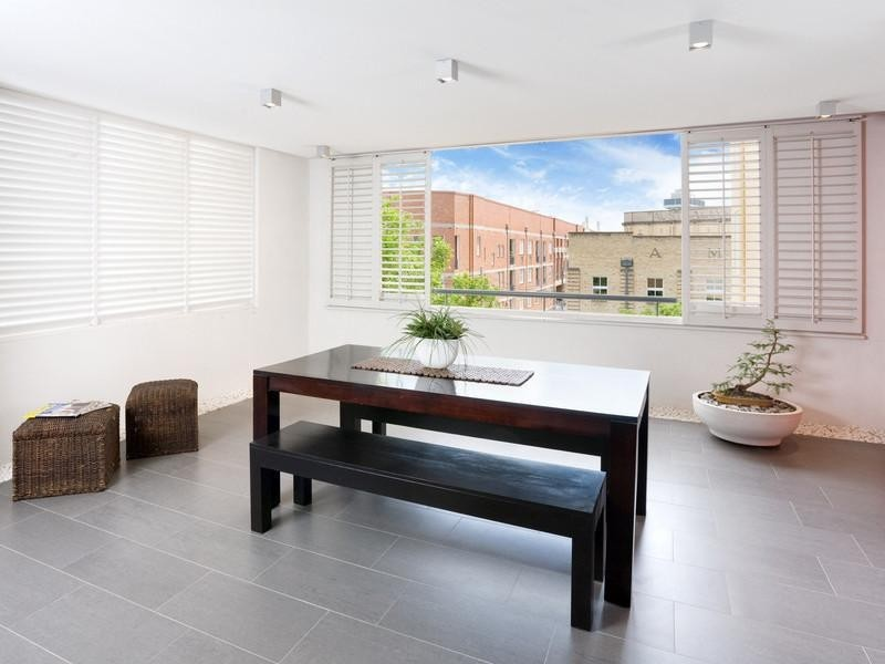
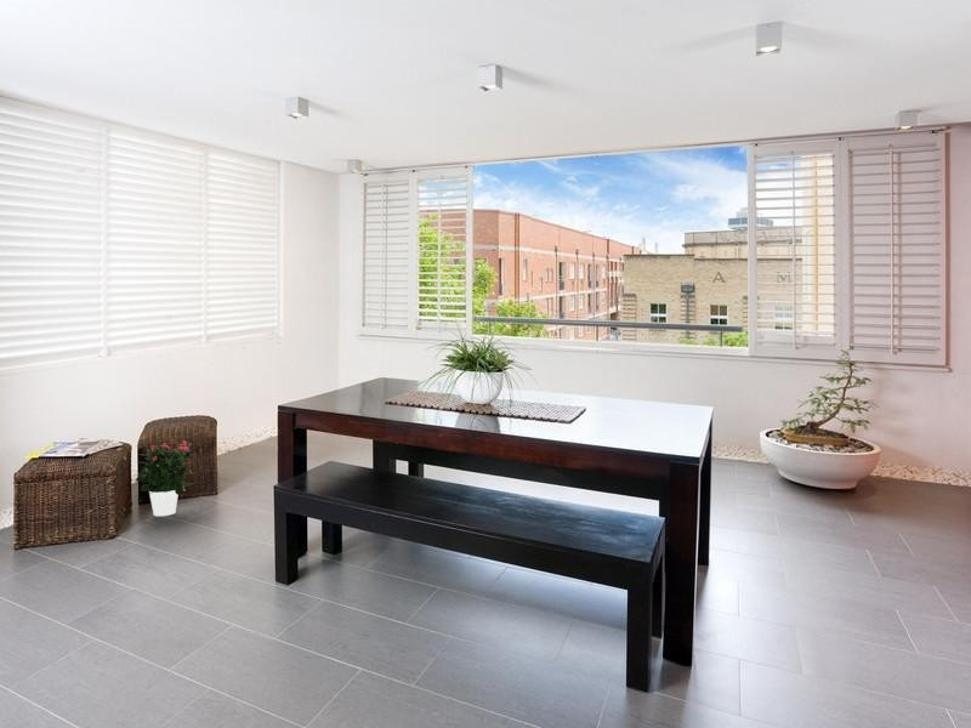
+ potted flower [135,439,195,517]
